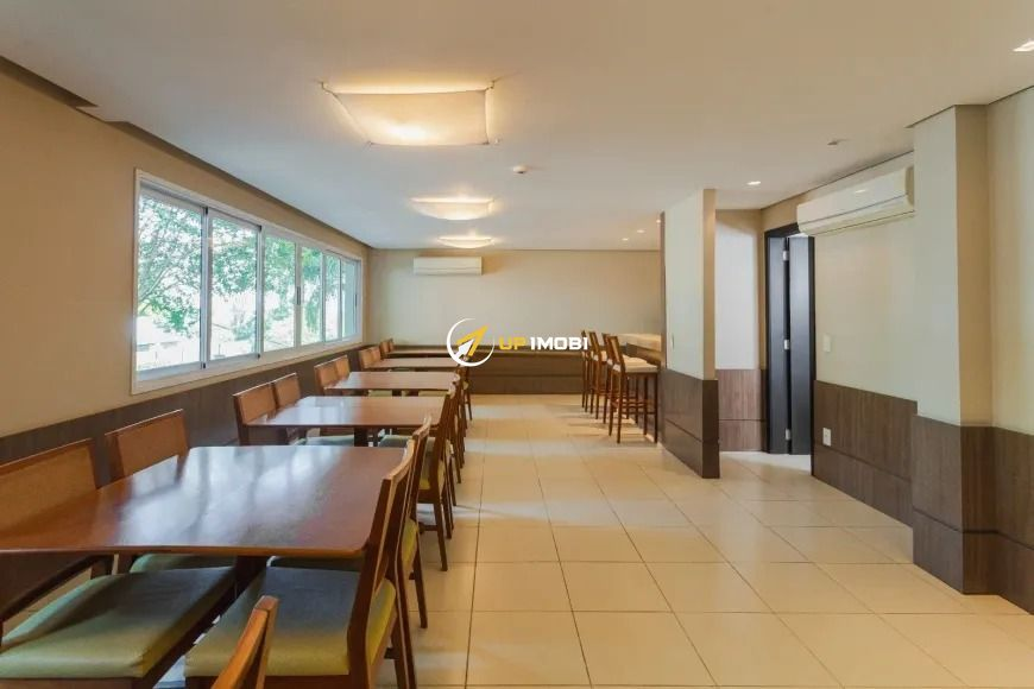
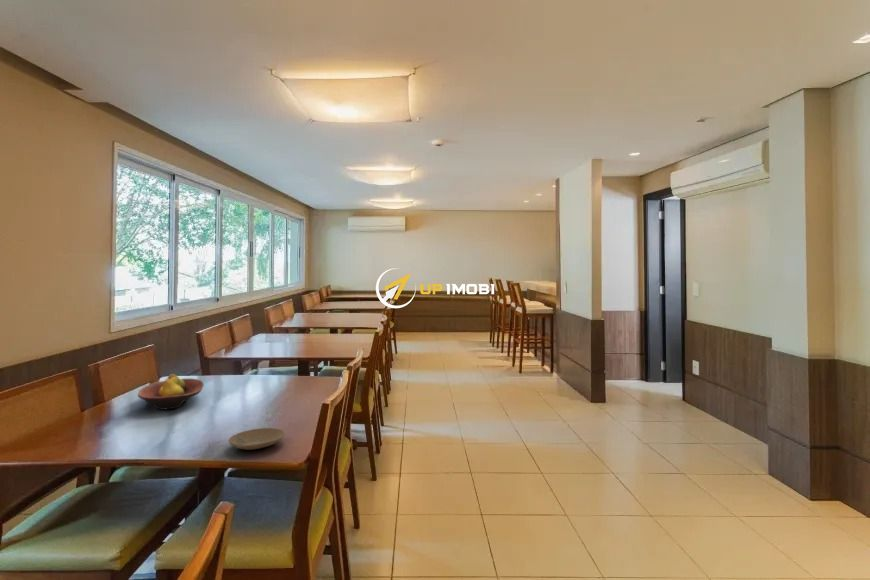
+ fruit bowl [137,373,205,411]
+ plate [227,427,286,451]
